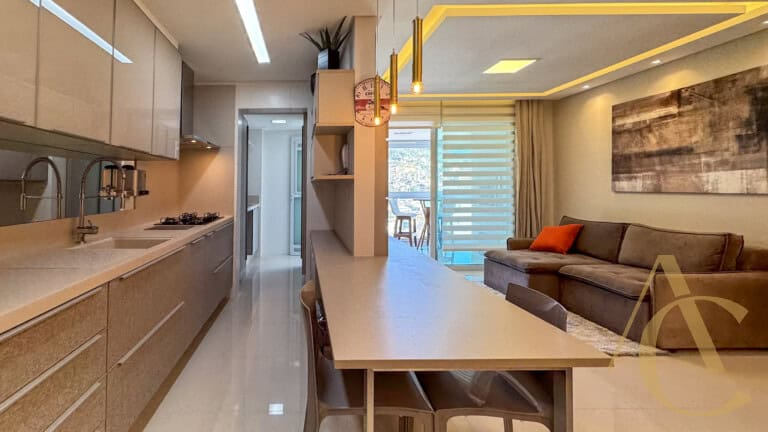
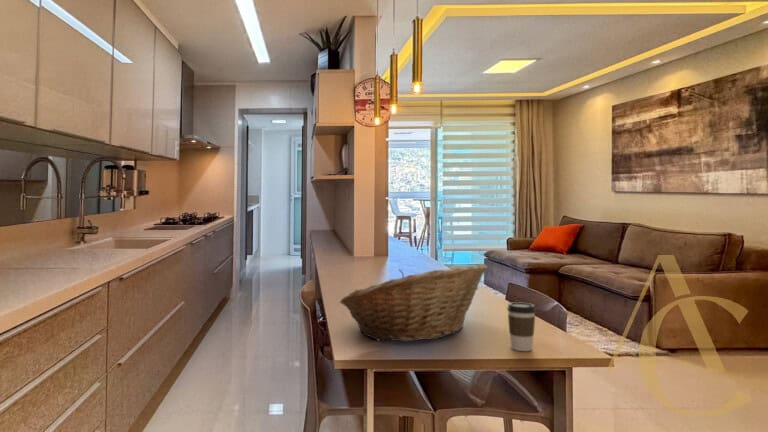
+ fruit basket [339,263,489,343]
+ coffee cup [506,301,537,352]
